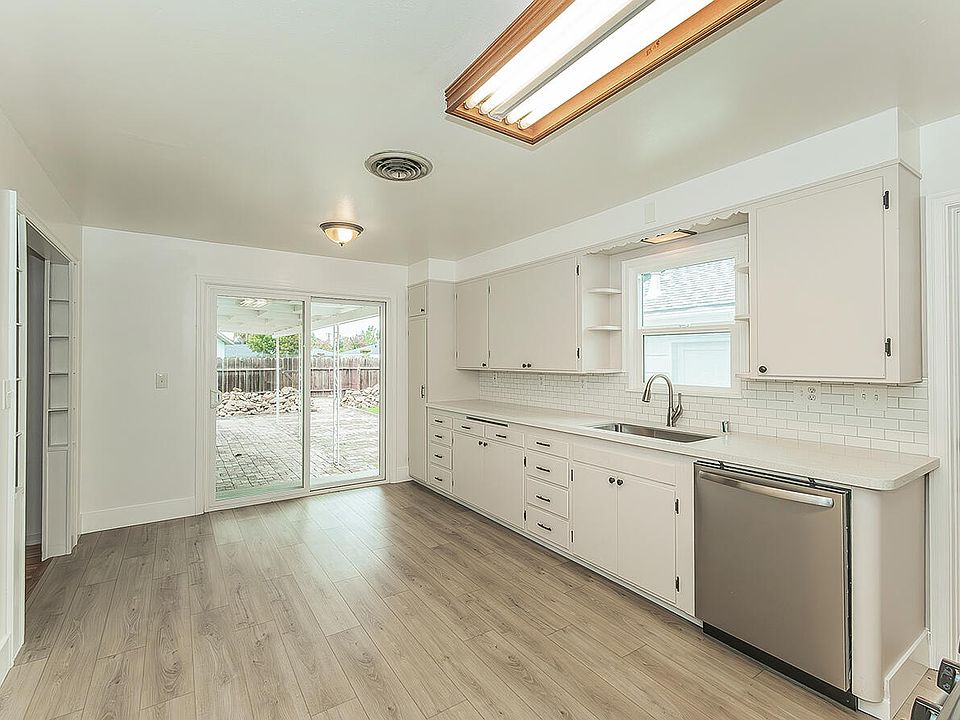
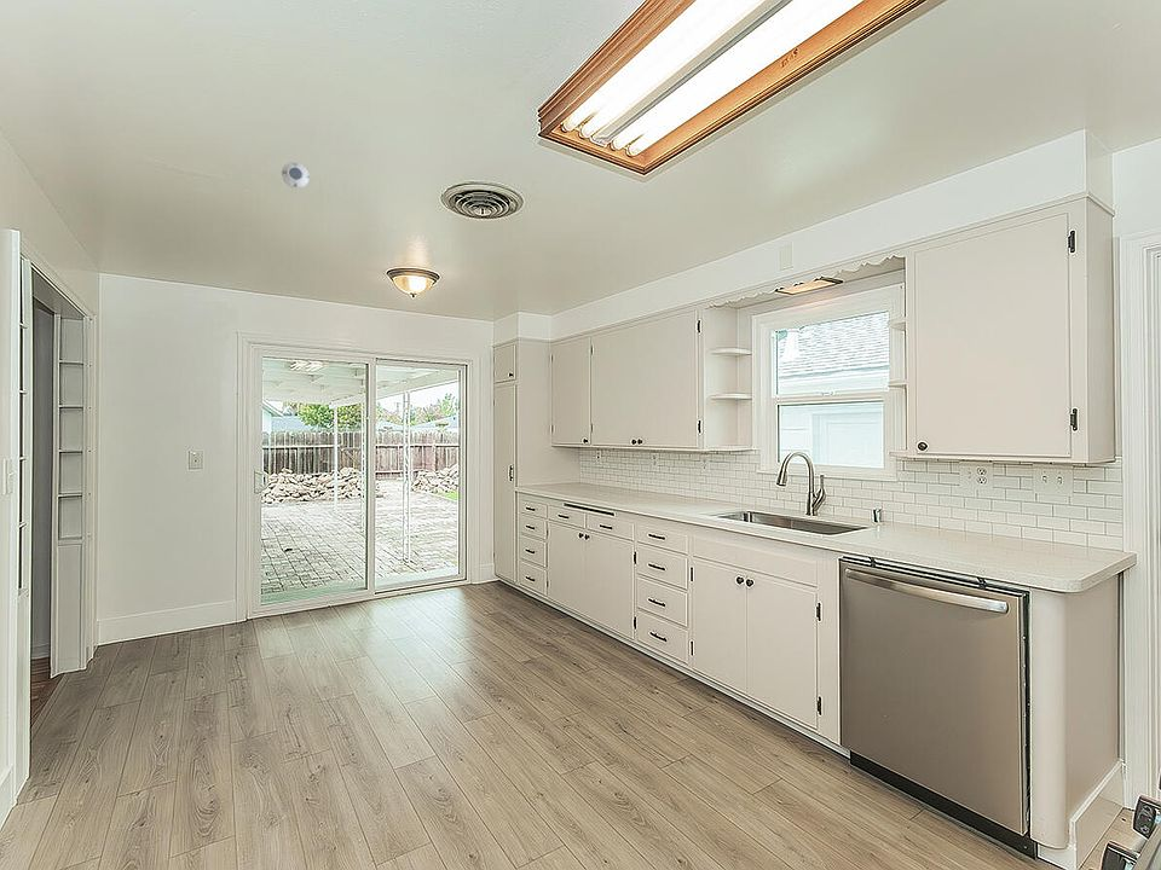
+ smoke detector [281,161,311,190]
